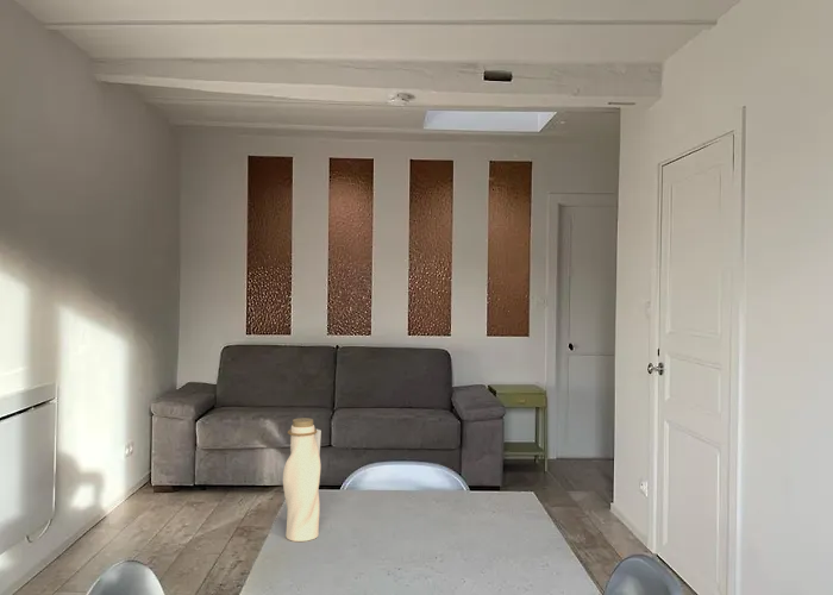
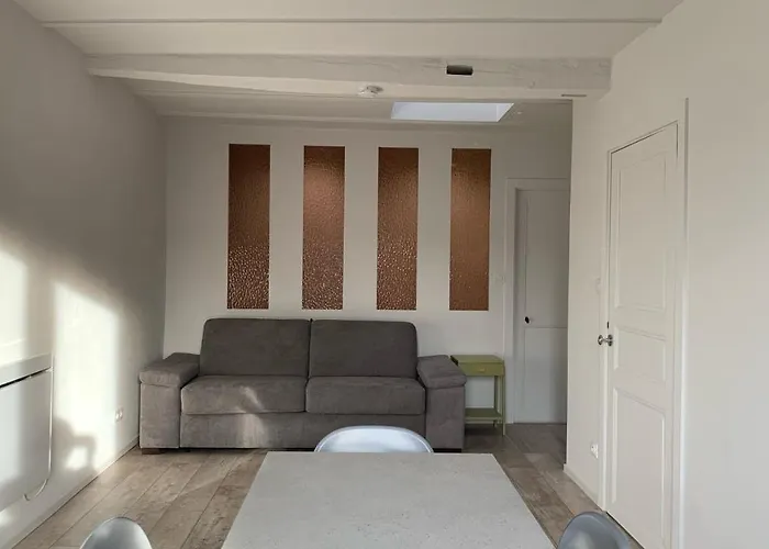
- water bottle [282,416,322,543]
